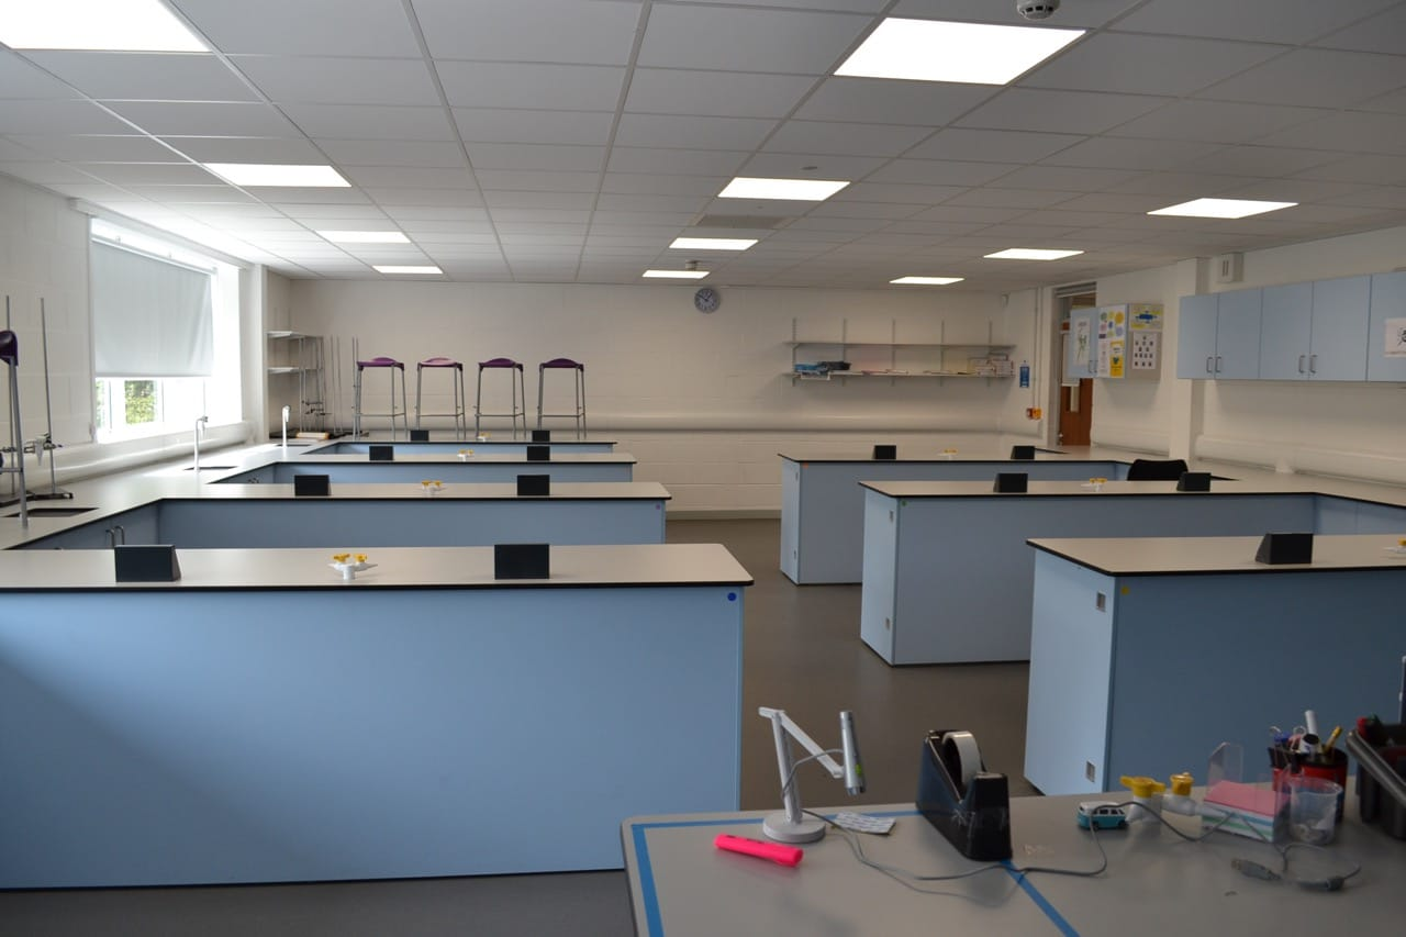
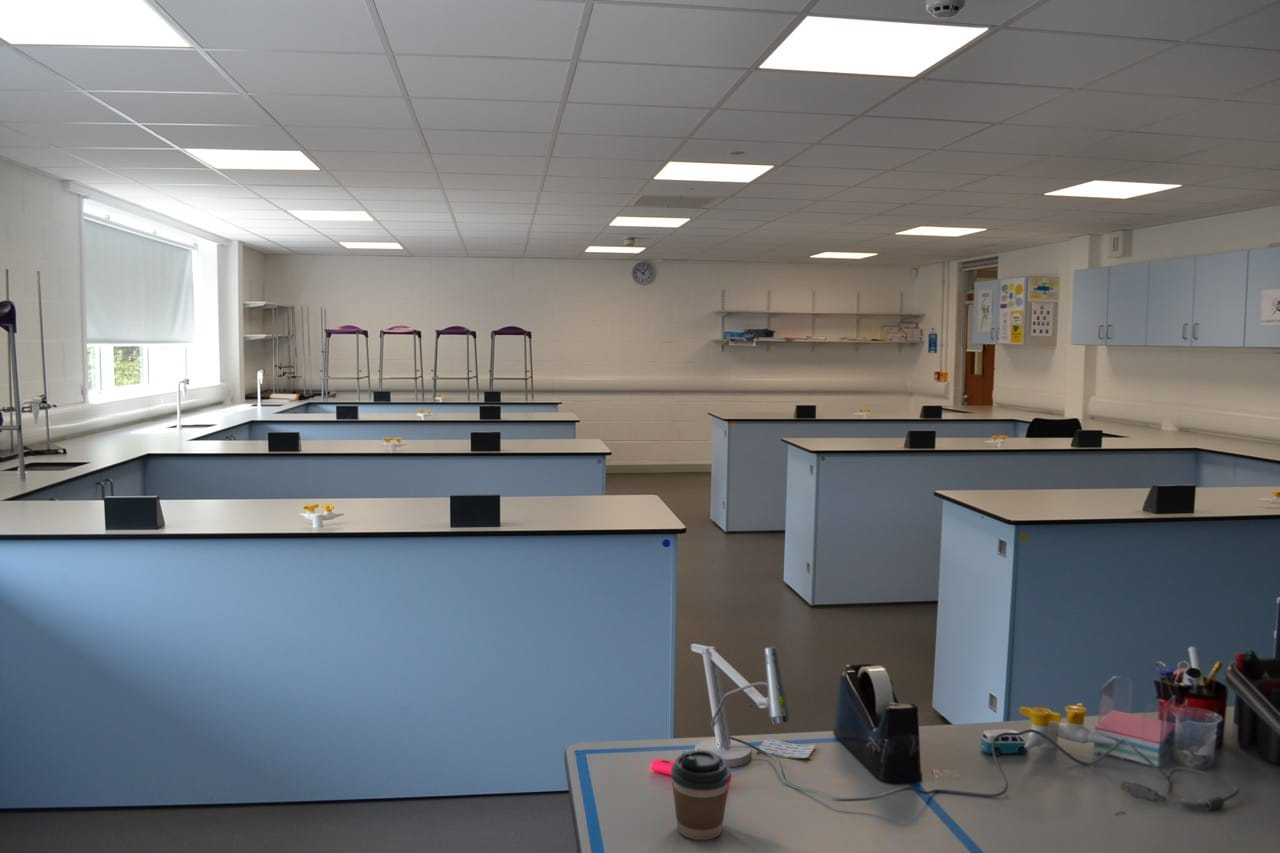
+ coffee cup [670,749,732,841]
